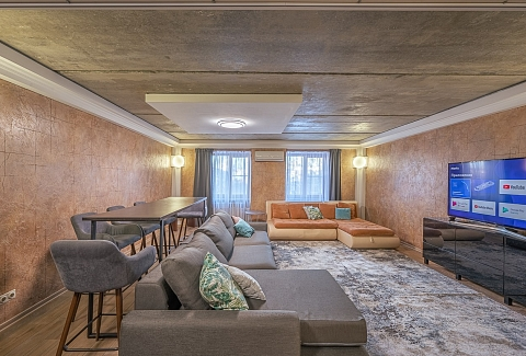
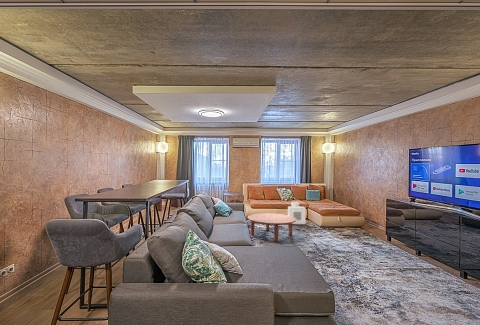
+ coffee table [247,212,296,243]
+ air purifier [287,201,307,225]
